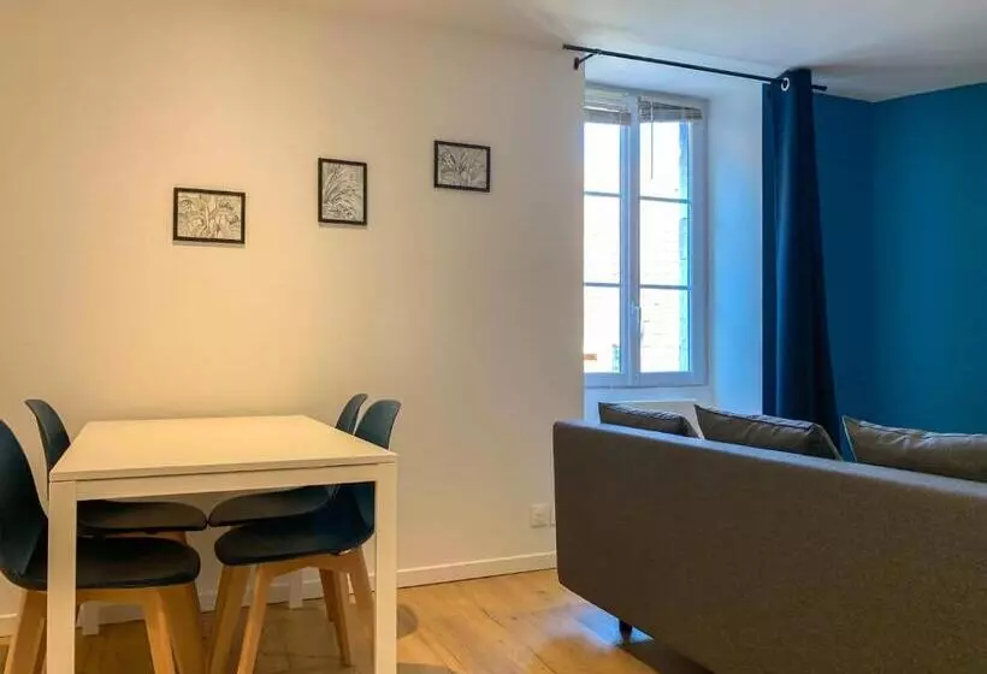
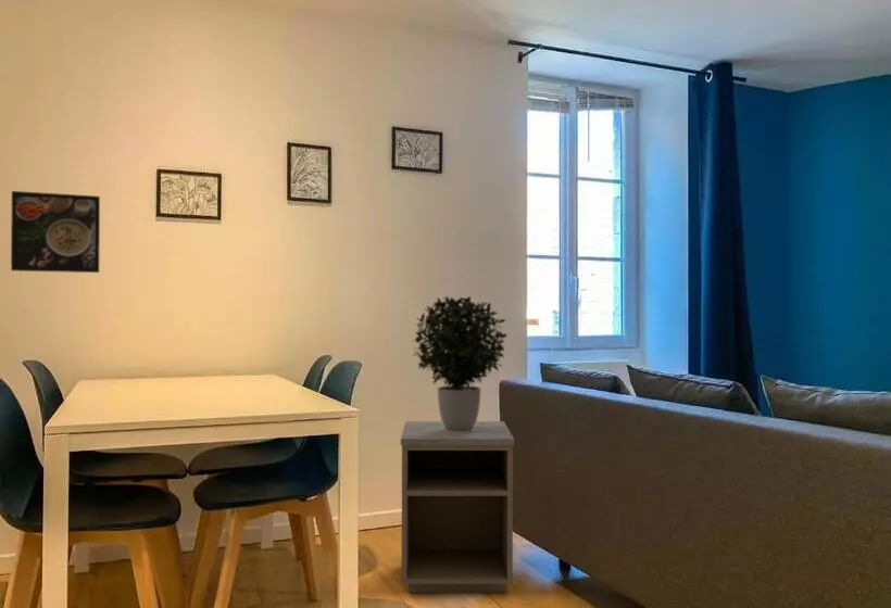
+ potted plant [411,295,509,432]
+ nightstand [400,420,515,594]
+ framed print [10,190,101,274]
